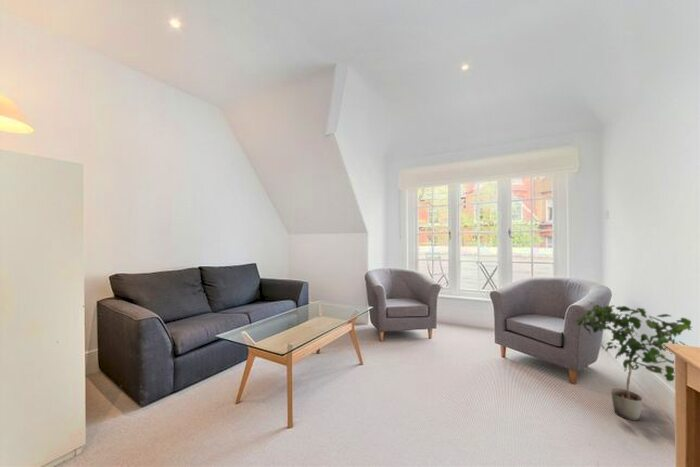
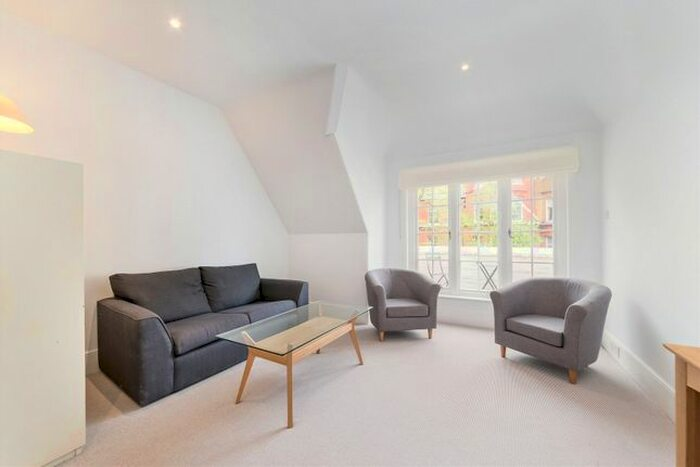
- potted plant [574,304,693,422]
